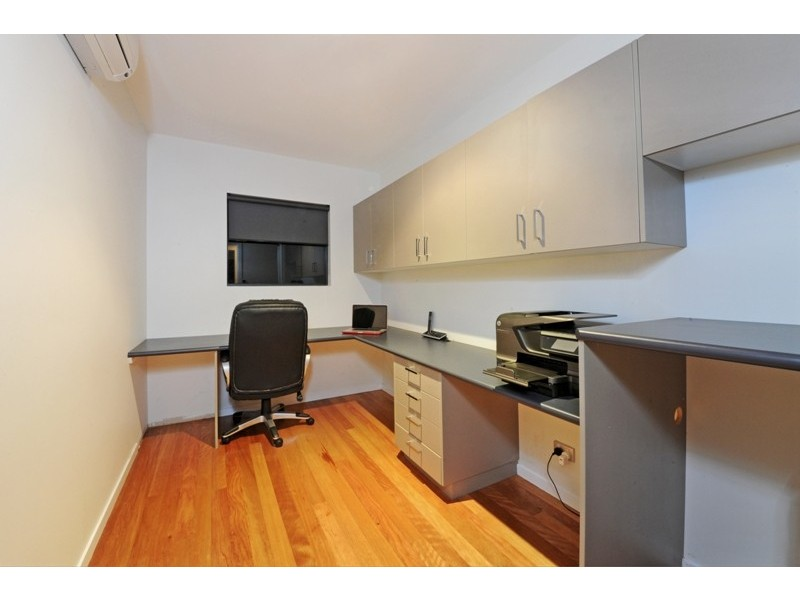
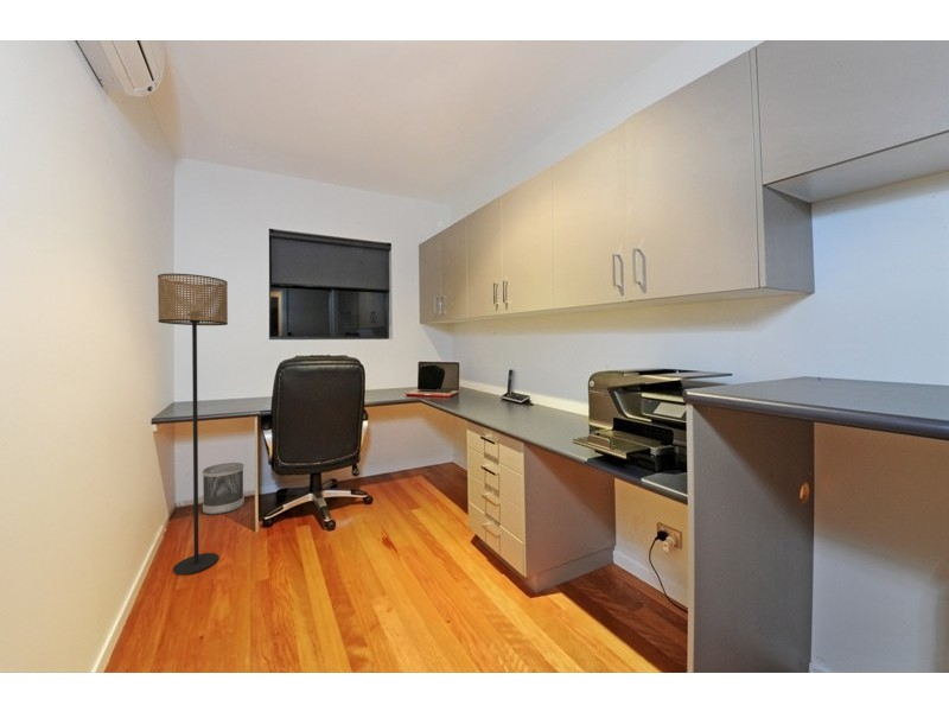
+ wastebasket [202,462,246,515]
+ floor lamp [157,273,229,576]
